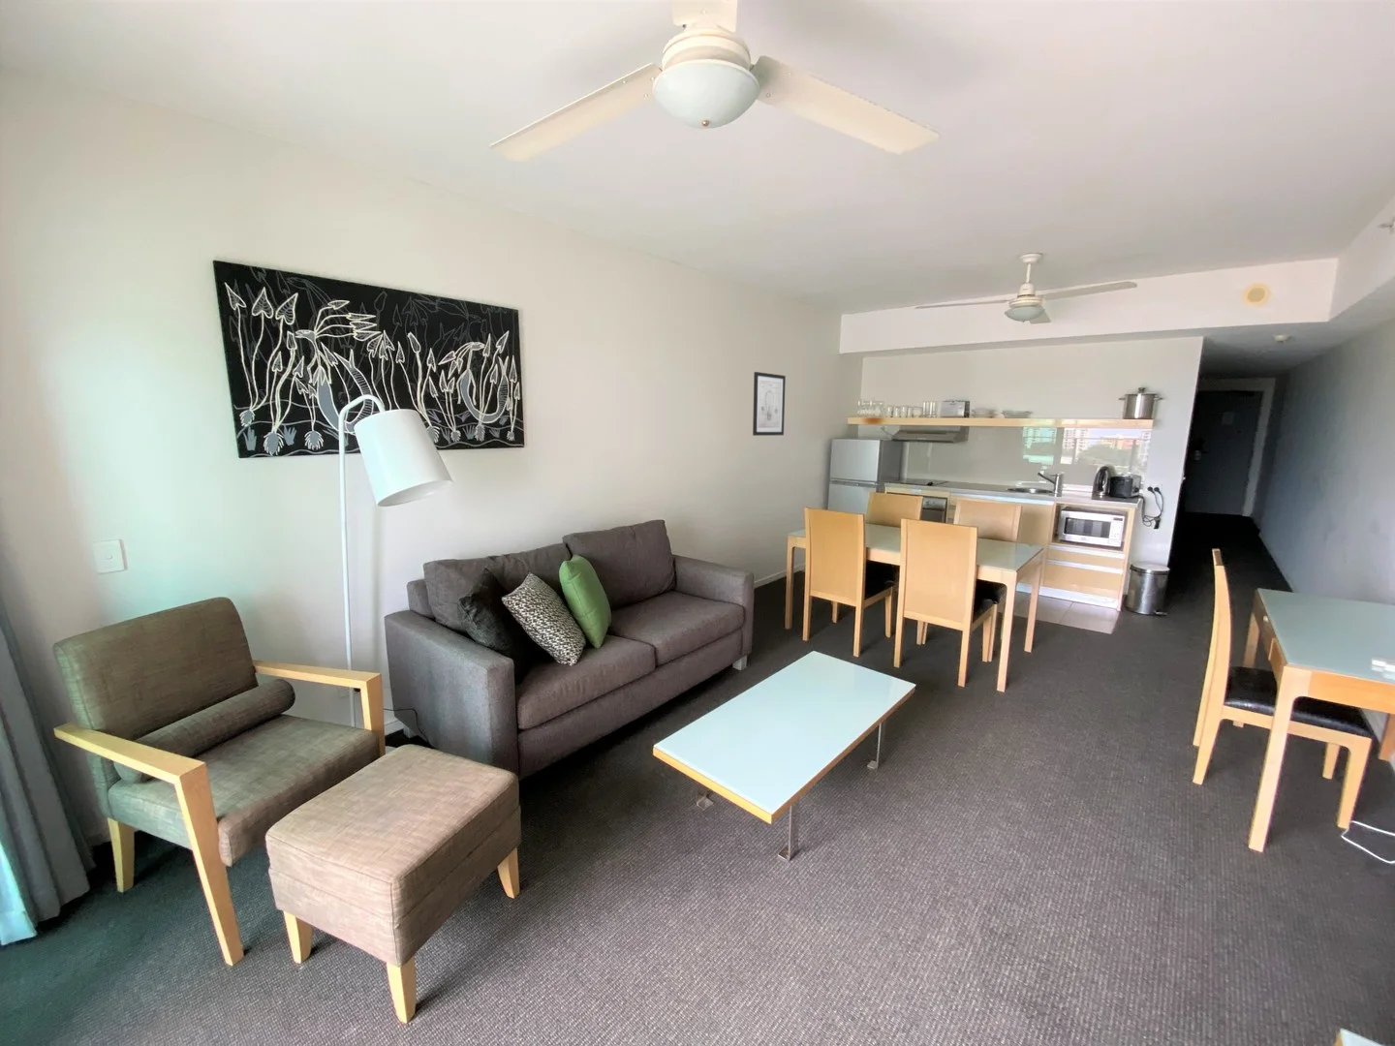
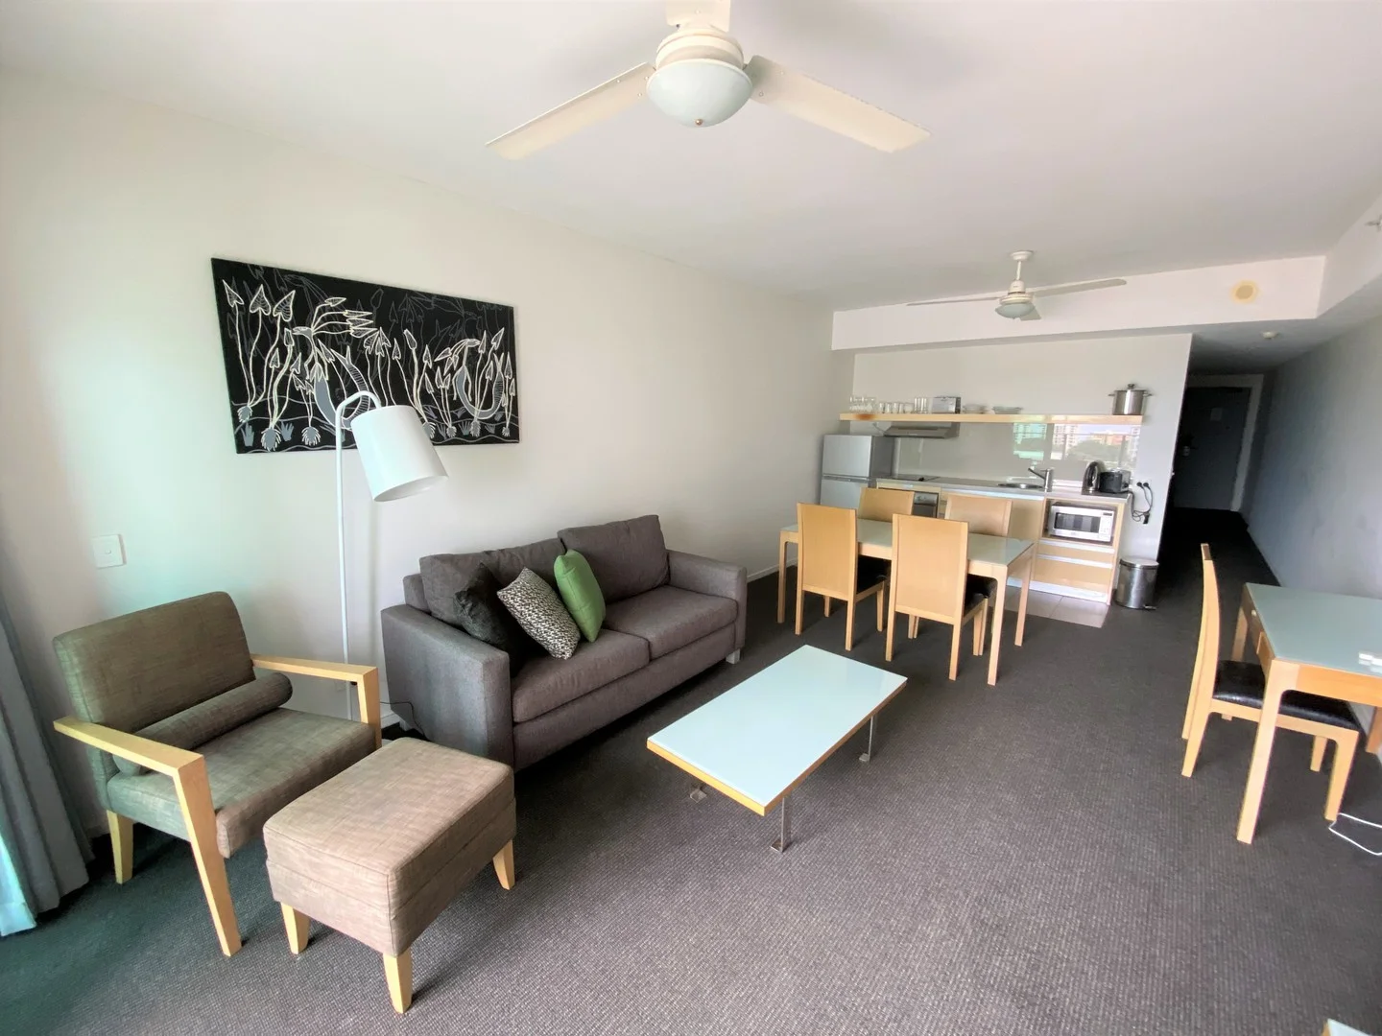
- wall art [751,371,786,437]
